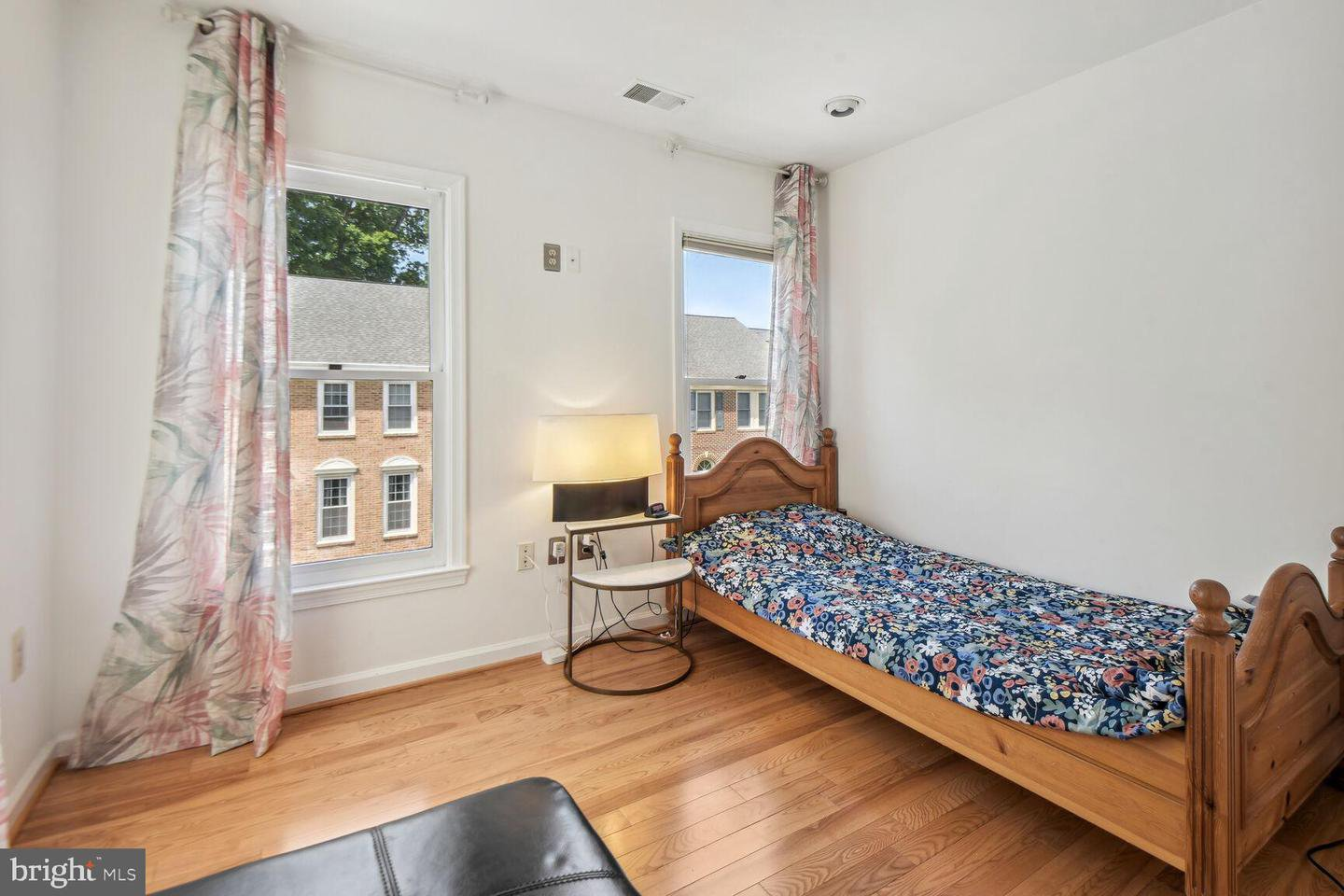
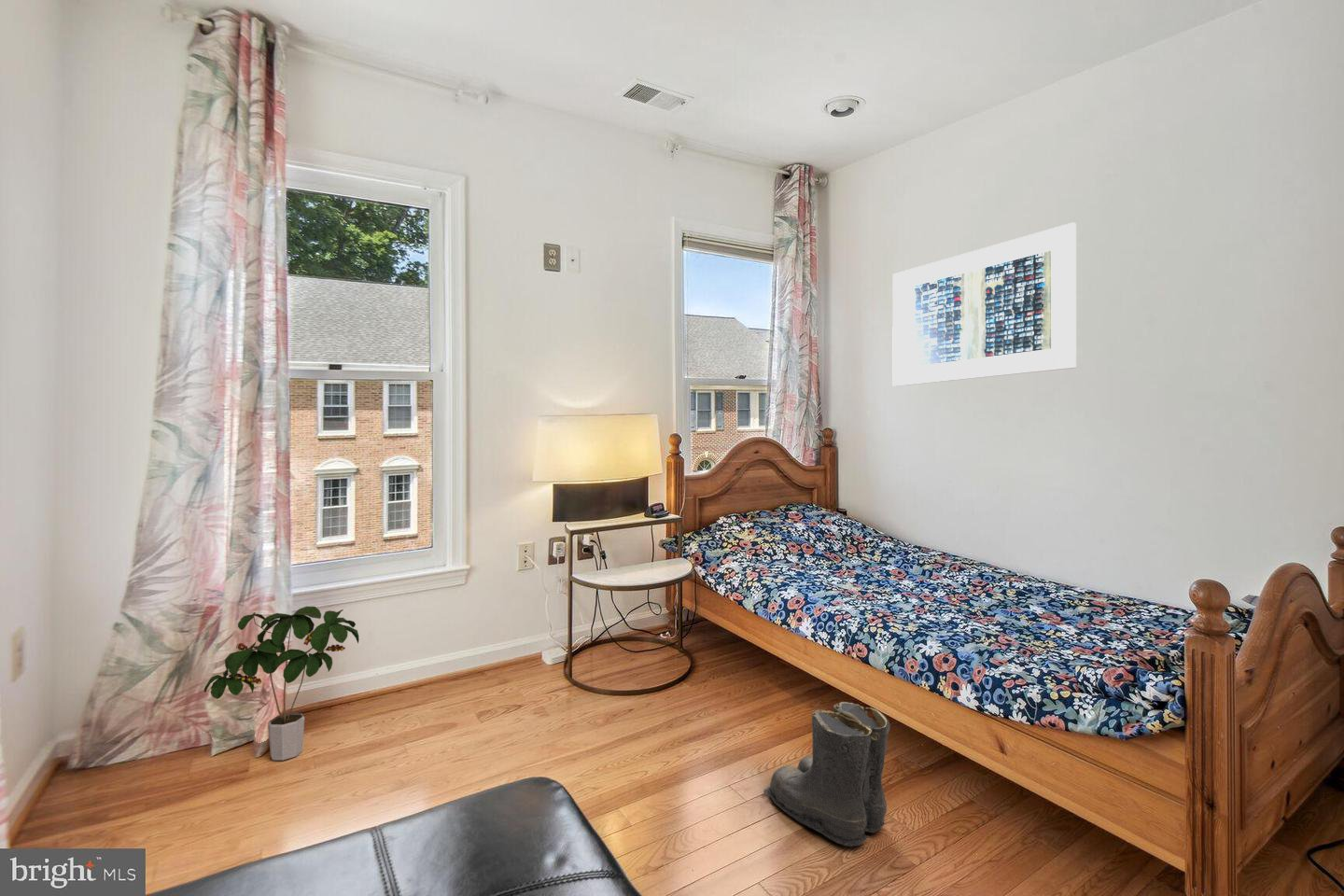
+ boots [763,701,891,847]
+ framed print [891,221,1077,387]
+ potted plant [203,606,360,761]
